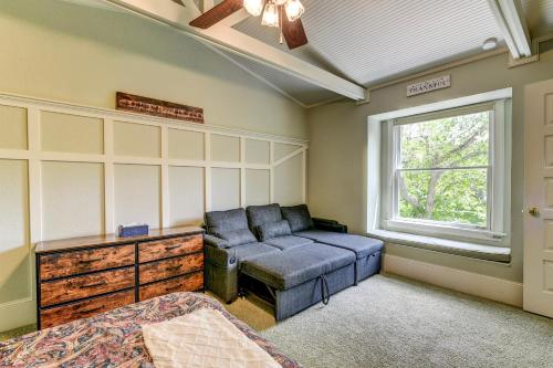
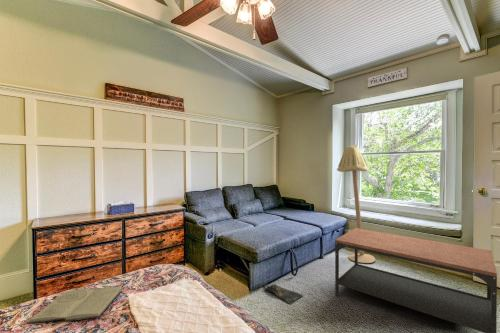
+ coffee table [334,227,498,333]
+ book [27,286,124,324]
+ floor lamp [336,144,376,264]
+ bag [261,283,304,305]
